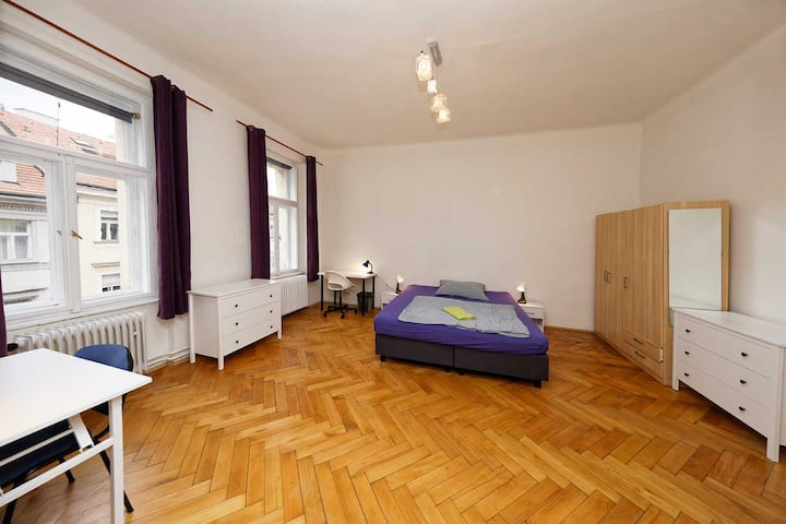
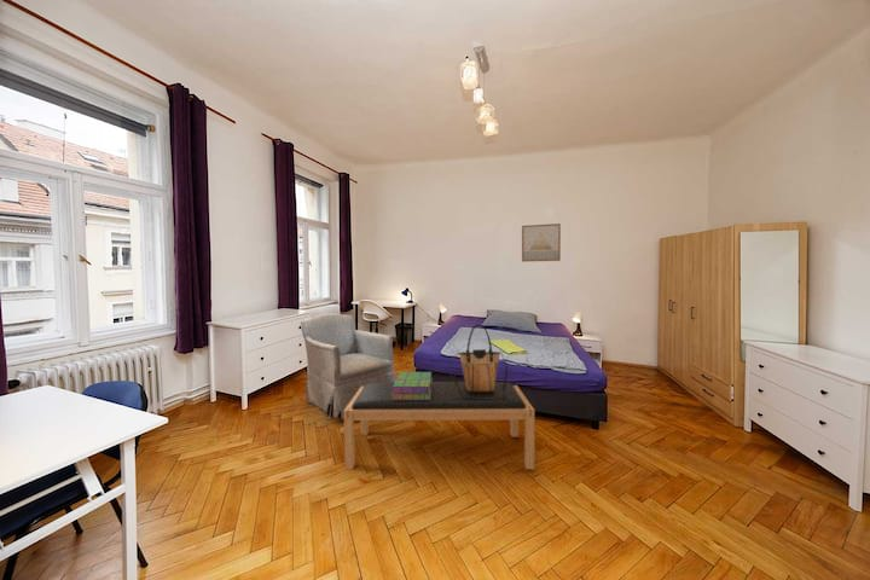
+ tote bag [448,324,509,400]
+ armchair [300,313,398,420]
+ stack of books [392,371,434,400]
+ wall art [521,222,562,262]
+ bench [343,381,535,471]
